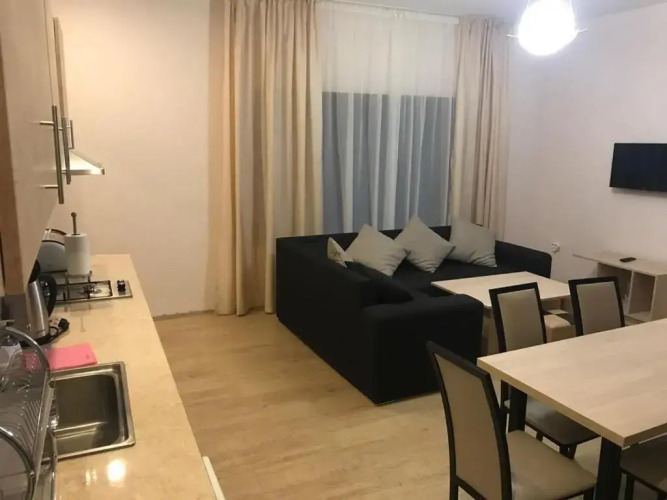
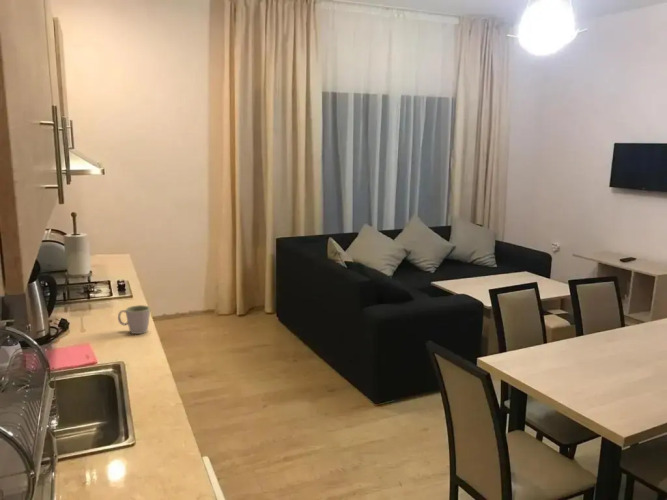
+ mug [117,304,151,335]
